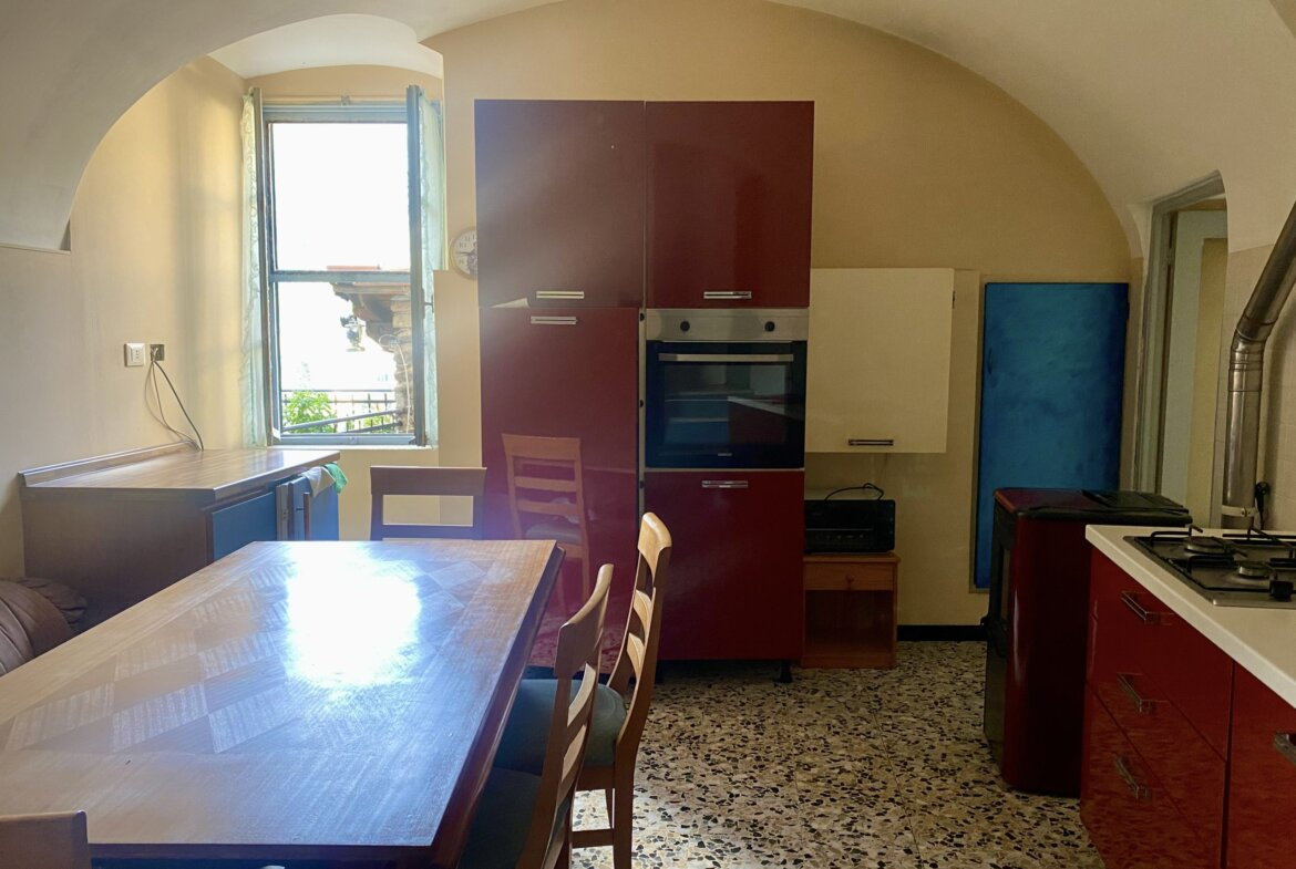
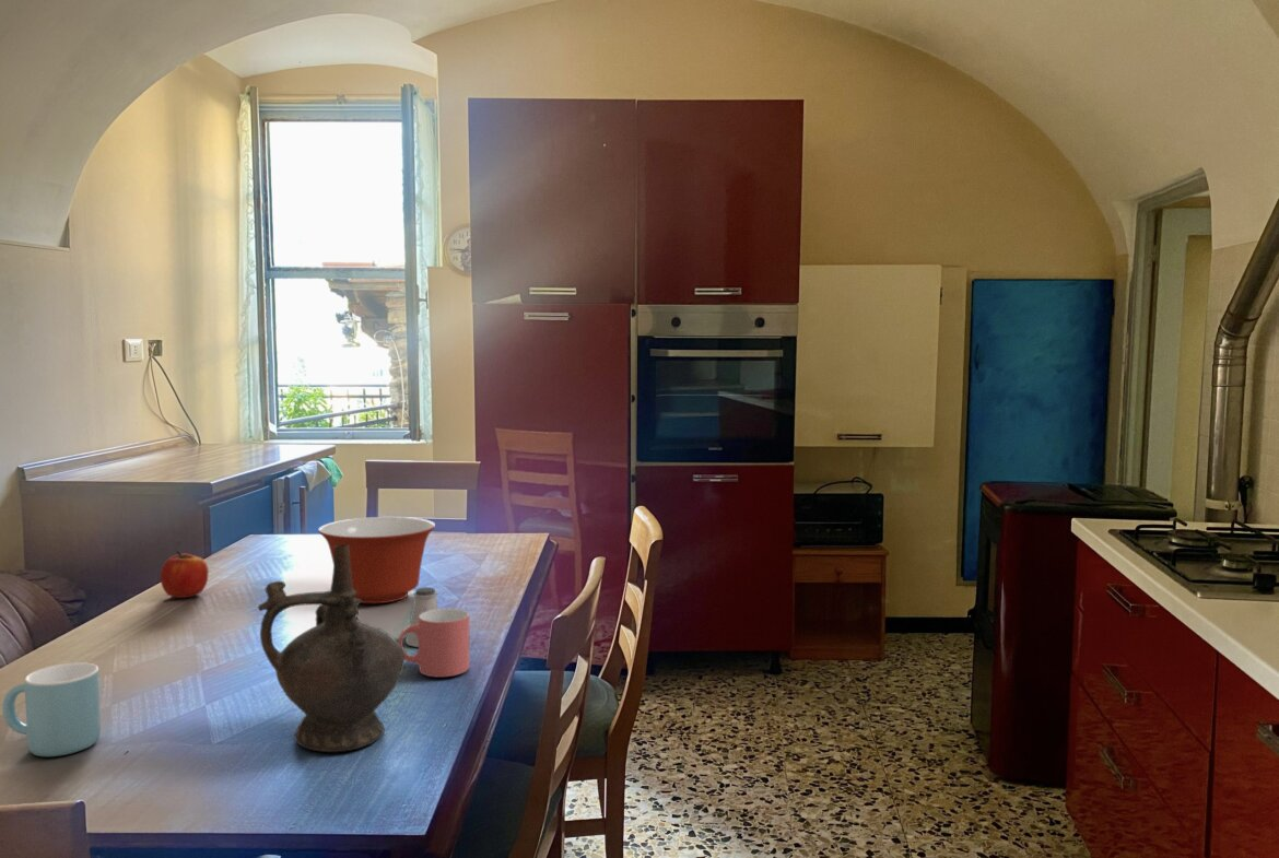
+ mug [1,661,102,757]
+ saltshaker [404,586,439,648]
+ ceremonial vessel [257,544,406,753]
+ apple [160,550,210,599]
+ mixing bowl [317,516,436,604]
+ mug [398,608,470,678]
